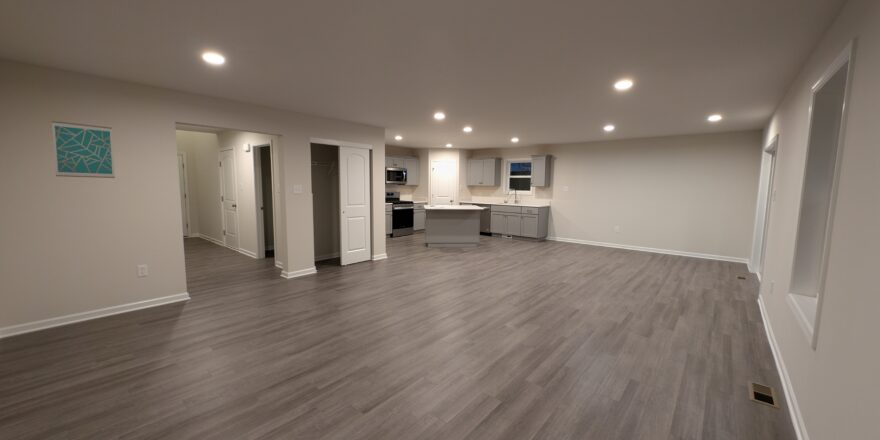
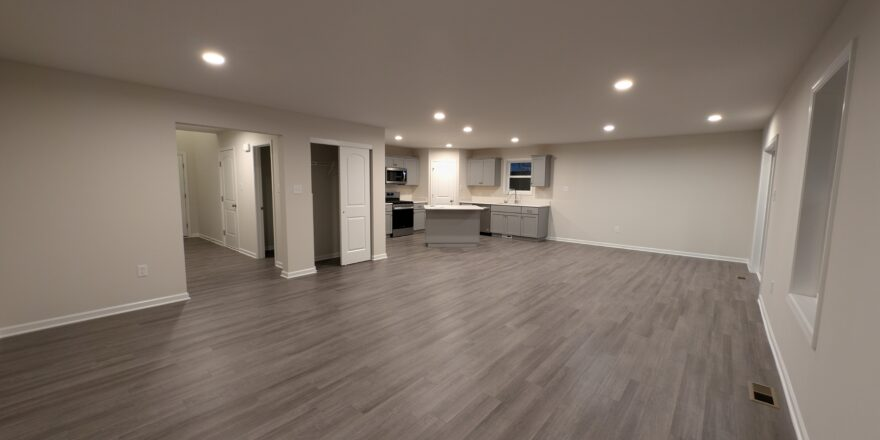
- wall art [51,120,116,179]
